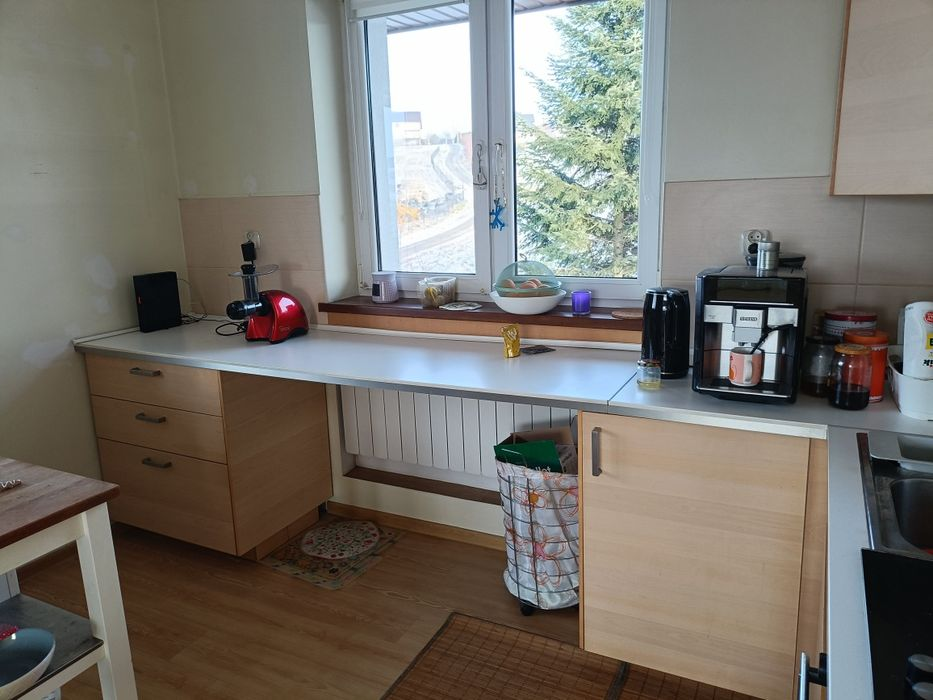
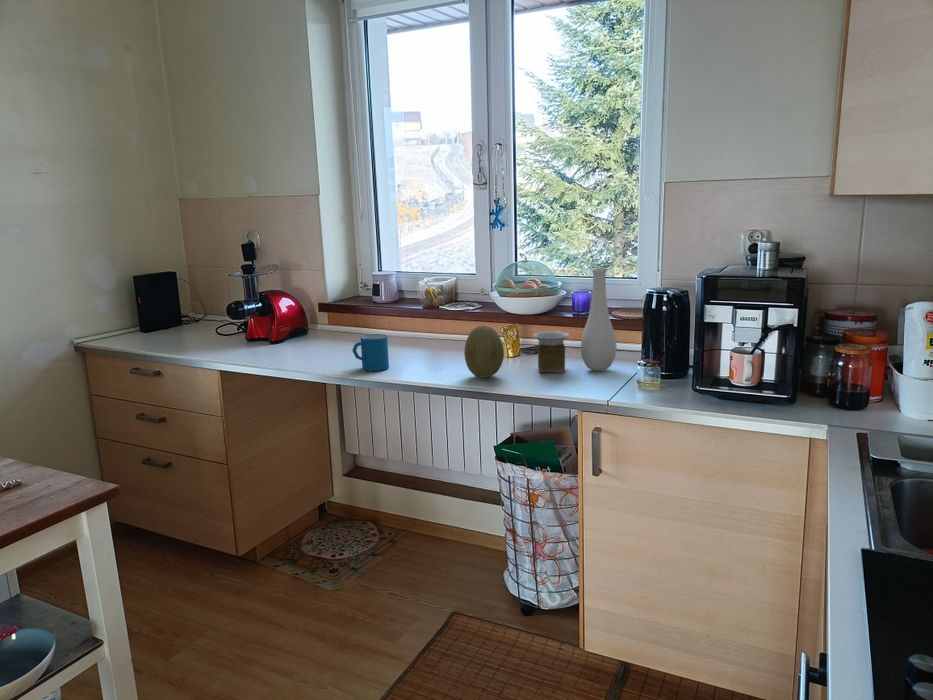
+ vase [532,266,617,373]
+ mug [351,333,390,372]
+ fruit [463,325,505,379]
